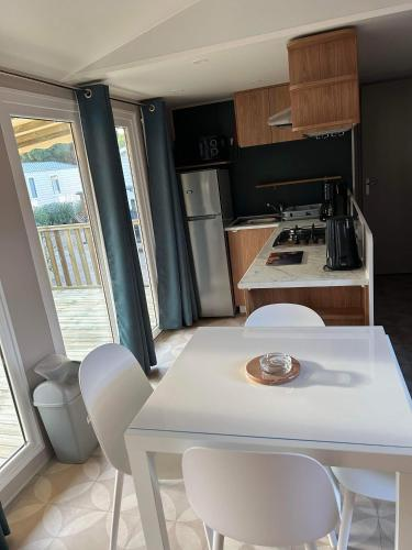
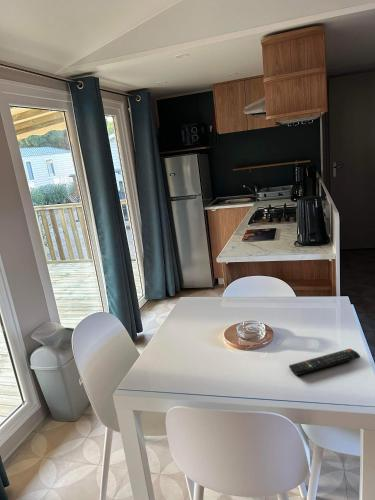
+ remote control [288,348,361,376]
